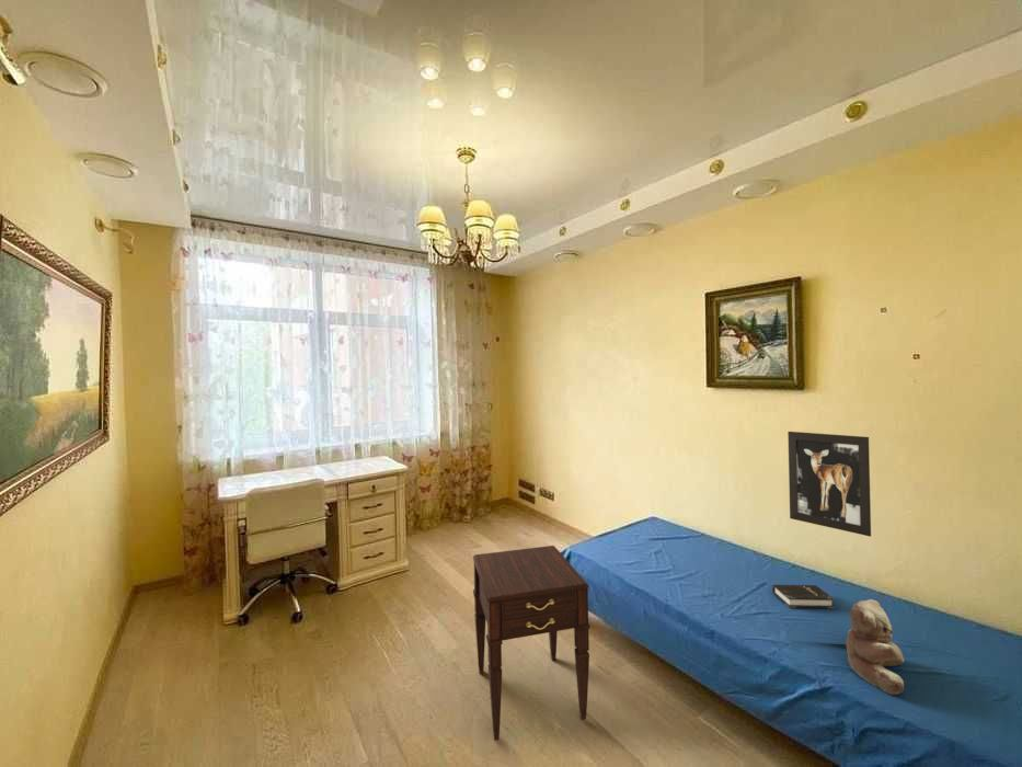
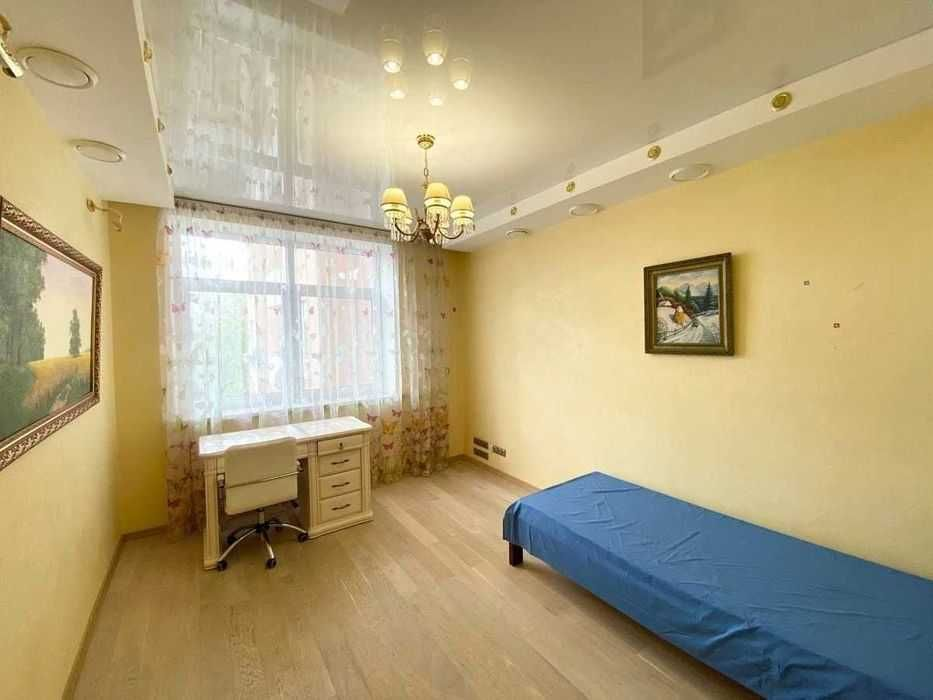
- teddy bear [845,598,905,696]
- hardback book [771,584,836,609]
- wall art [786,431,872,537]
- nightstand [472,545,592,742]
